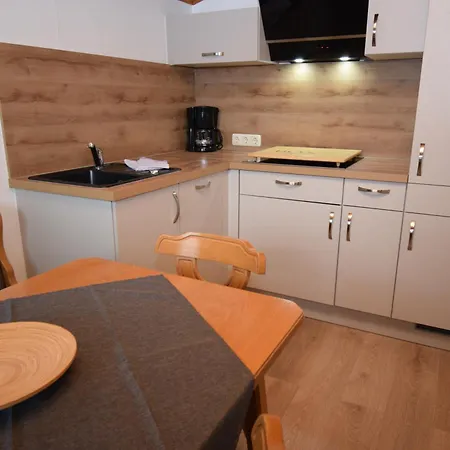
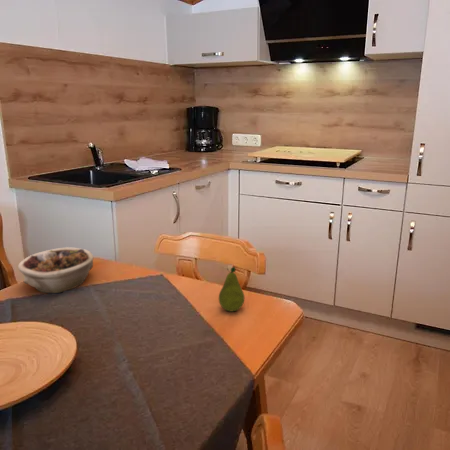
+ succulent planter [17,246,94,294]
+ fruit [218,266,245,313]
